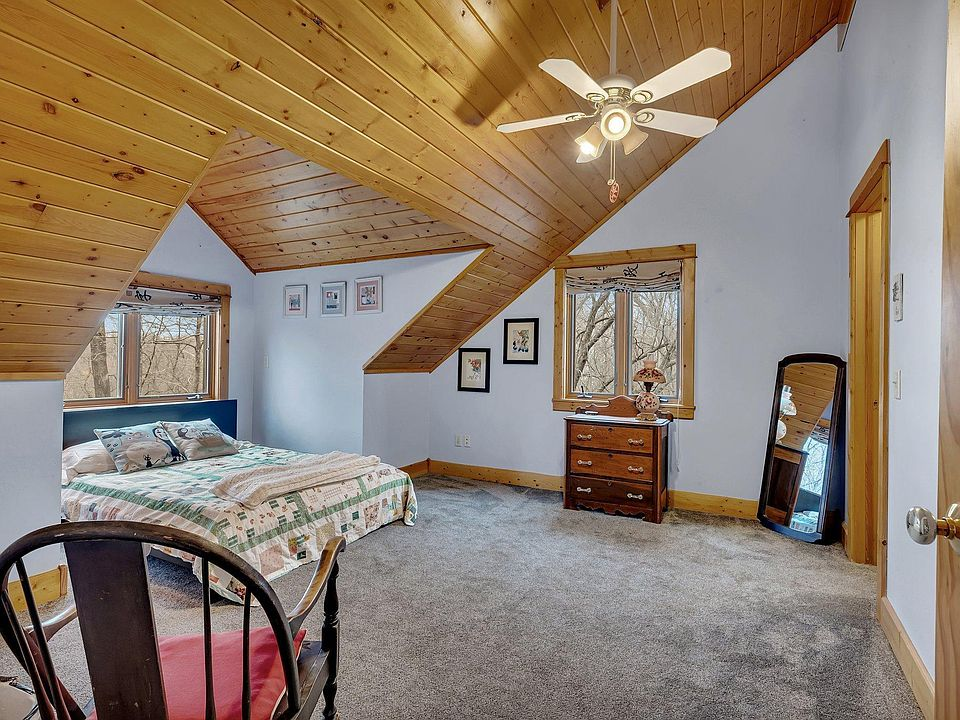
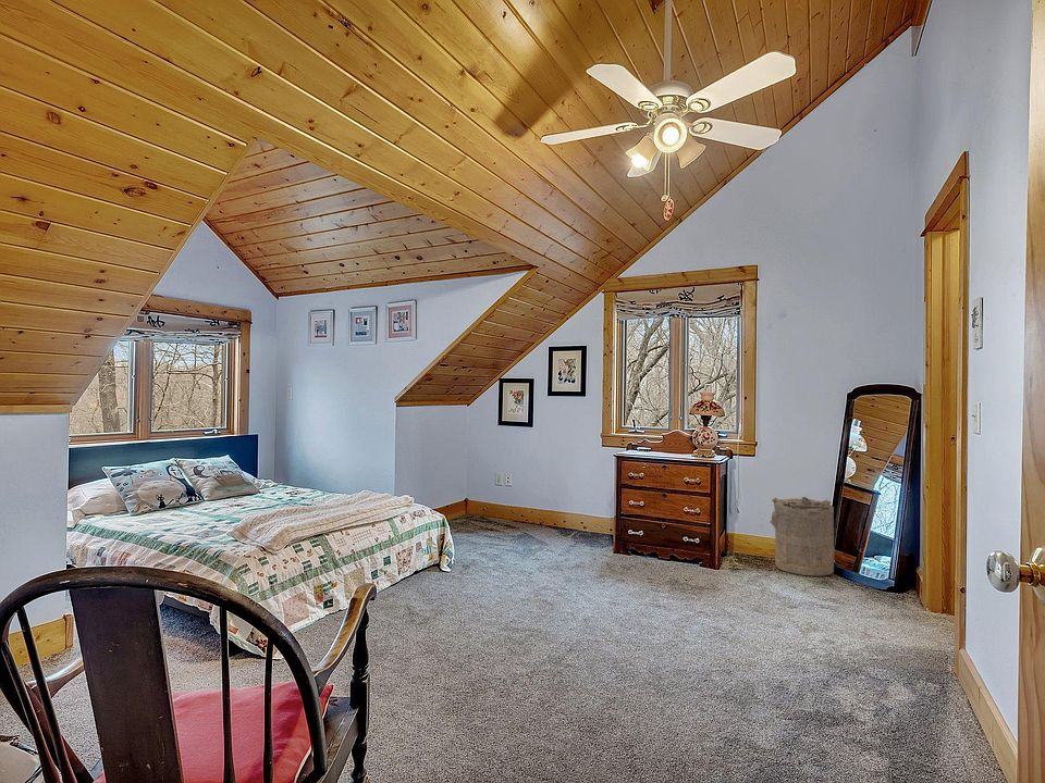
+ laundry hamper [770,496,835,577]
